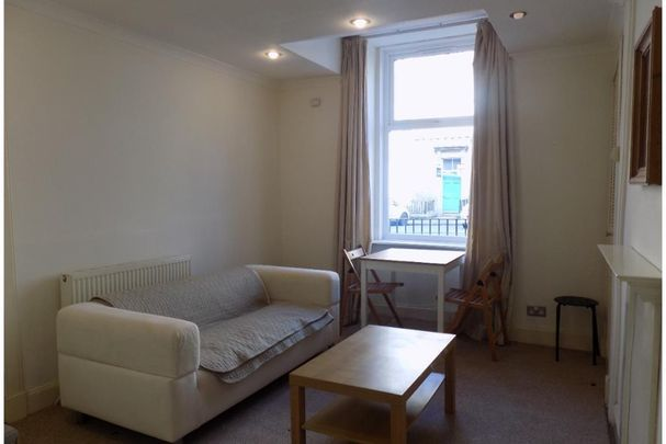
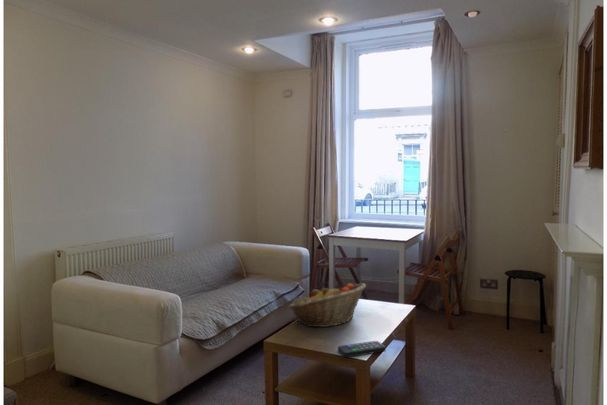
+ fruit basket [287,282,367,328]
+ remote control [337,340,386,358]
